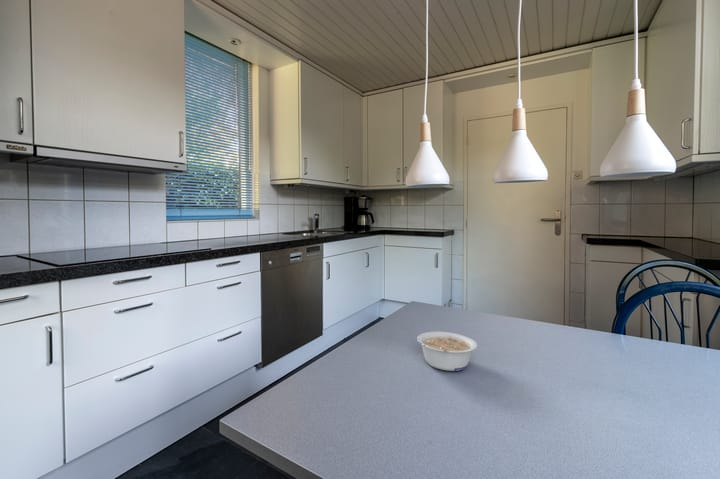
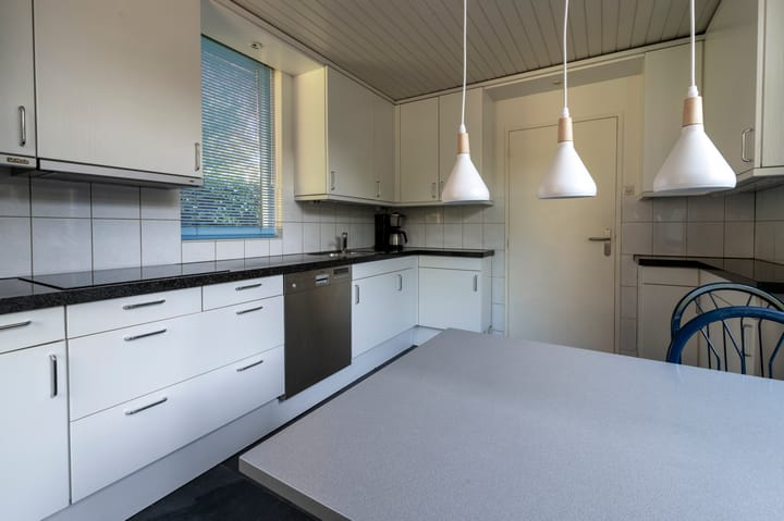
- legume [416,331,478,372]
